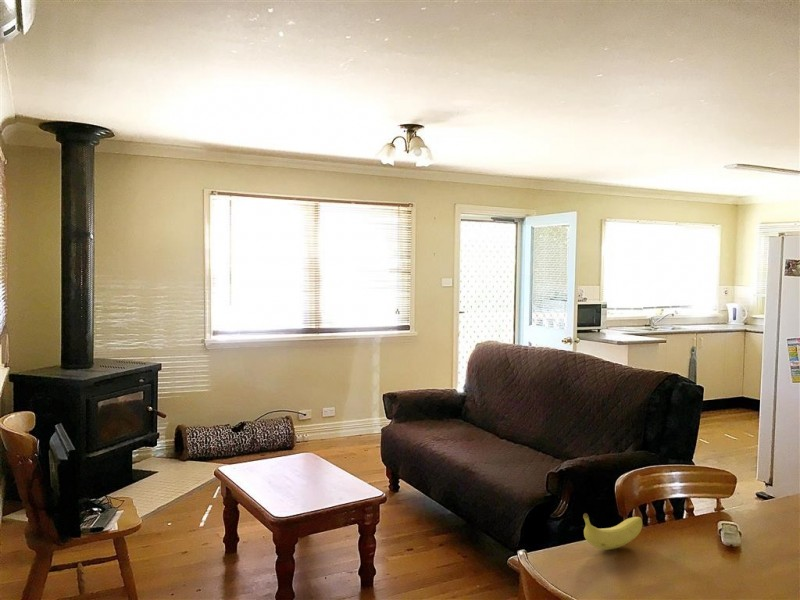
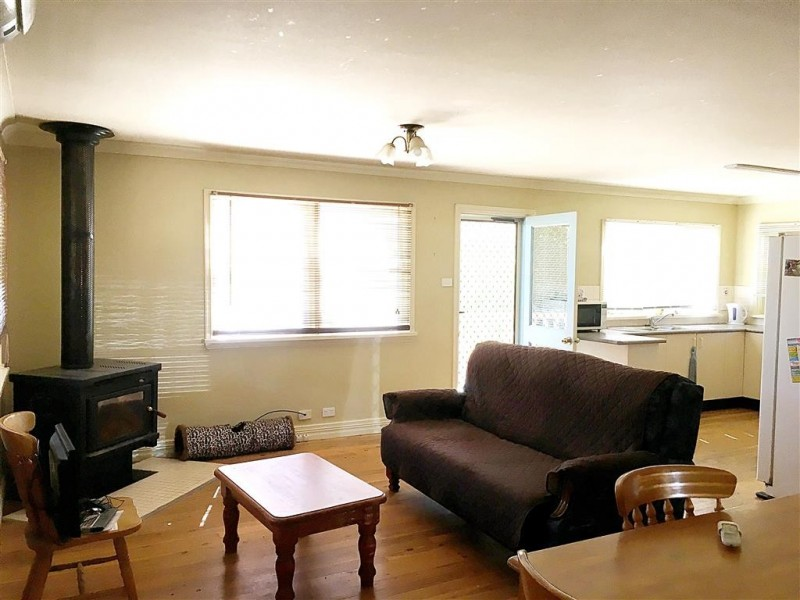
- fruit [582,512,643,550]
